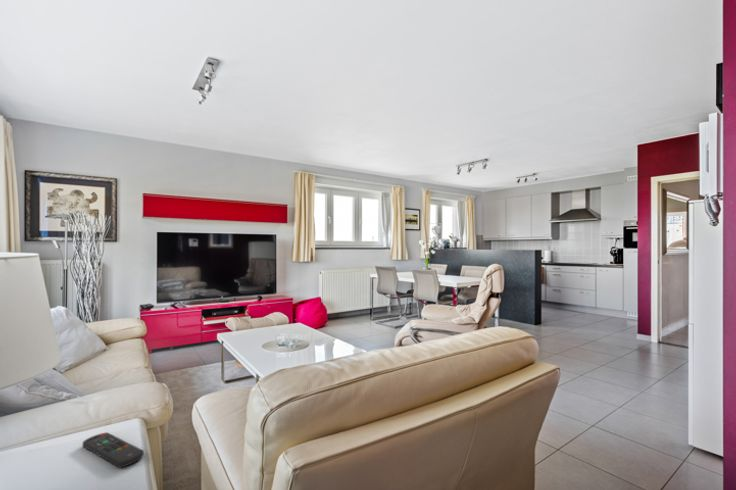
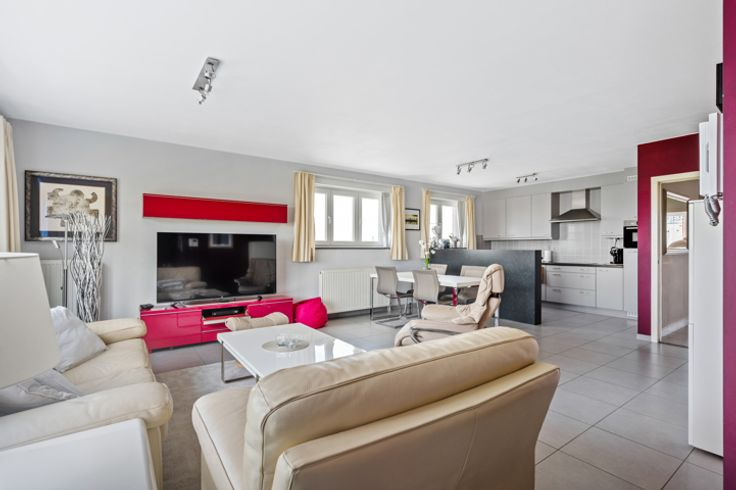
- remote control [82,431,145,469]
